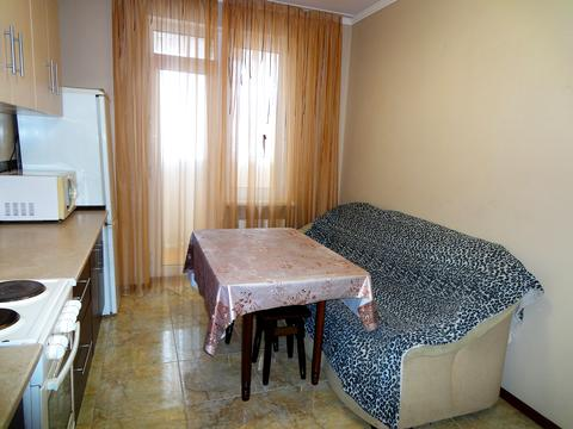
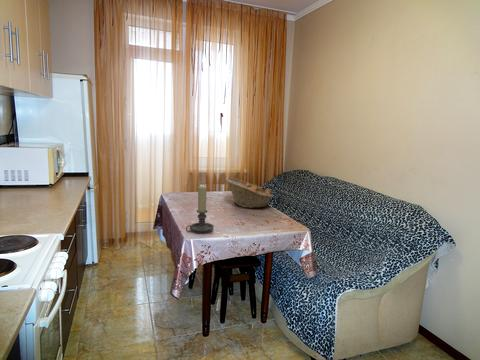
+ candle holder [185,185,215,233]
+ fruit basket [225,176,275,209]
